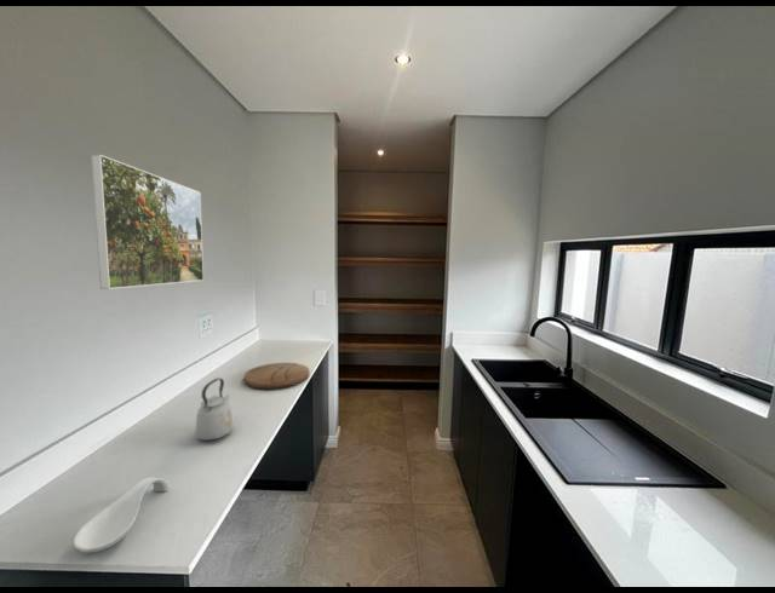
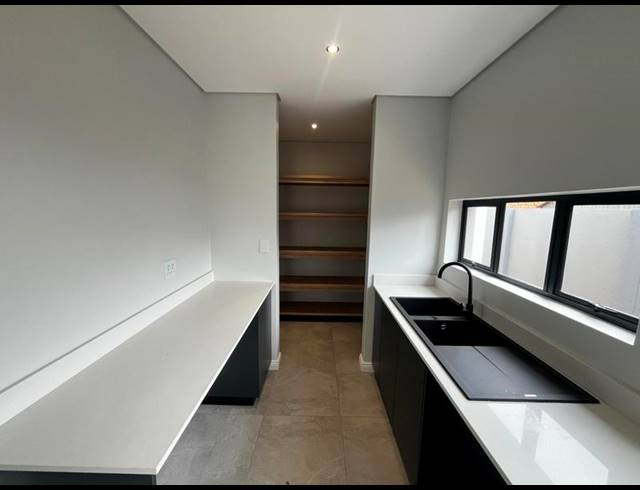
- cutting board [243,362,310,390]
- kettle [194,378,235,442]
- spoon rest [71,477,170,553]
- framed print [90,152,205,290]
